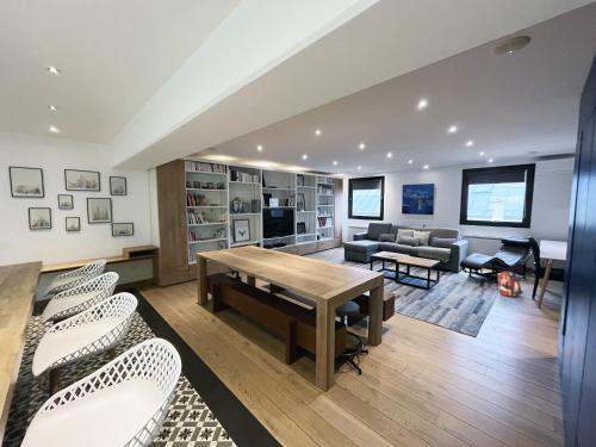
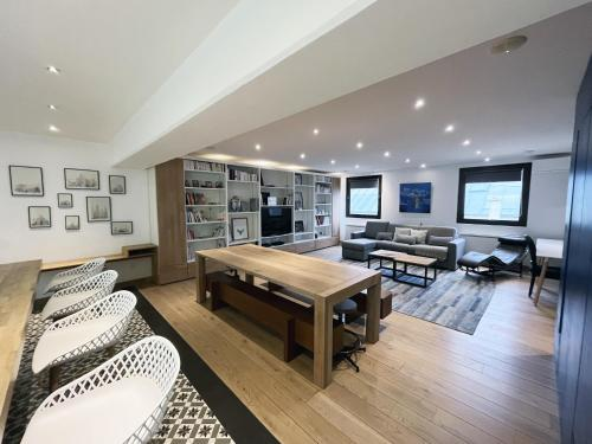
- backpack [496,269,524,298]
